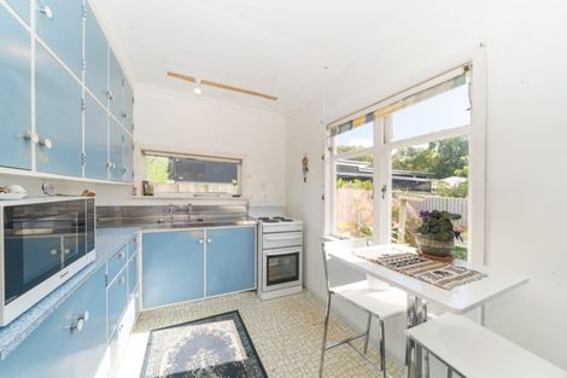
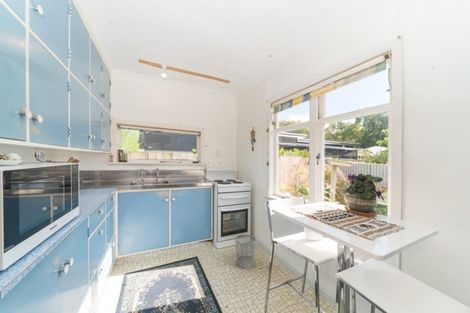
+ wastebasket [234,233,257,269]
